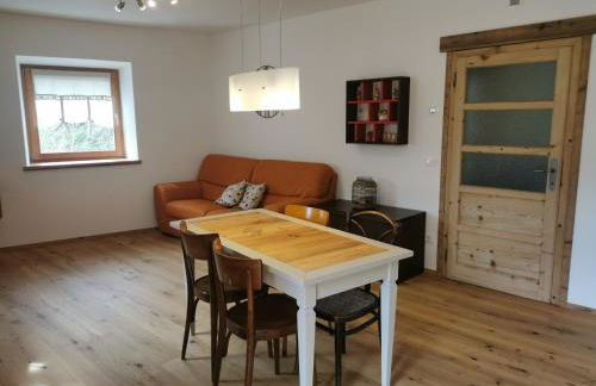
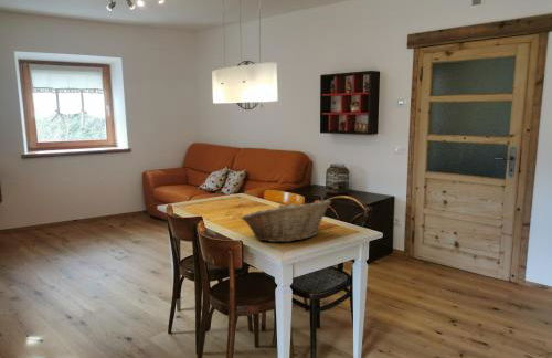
+ fruit basket [241,199,332,243]
